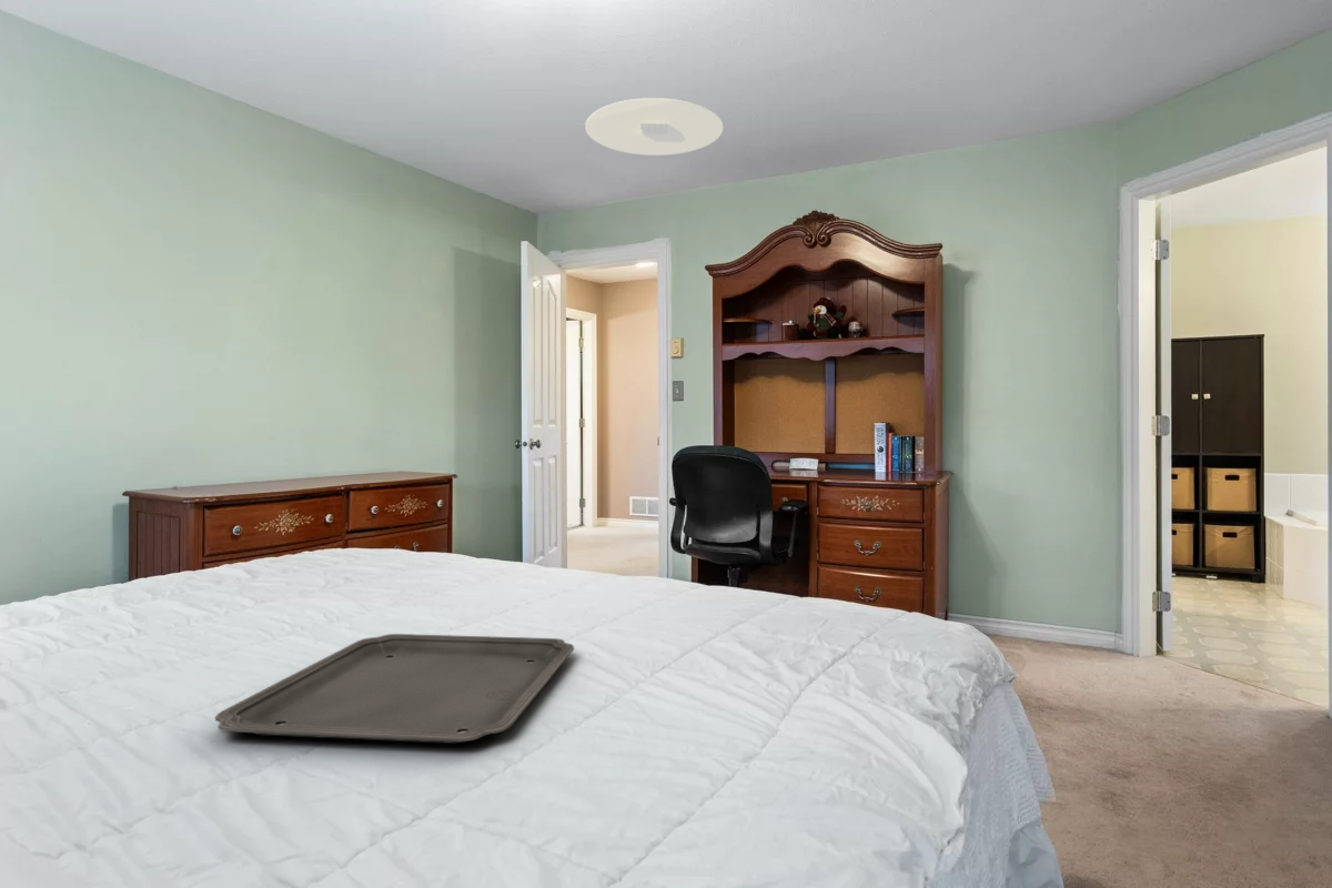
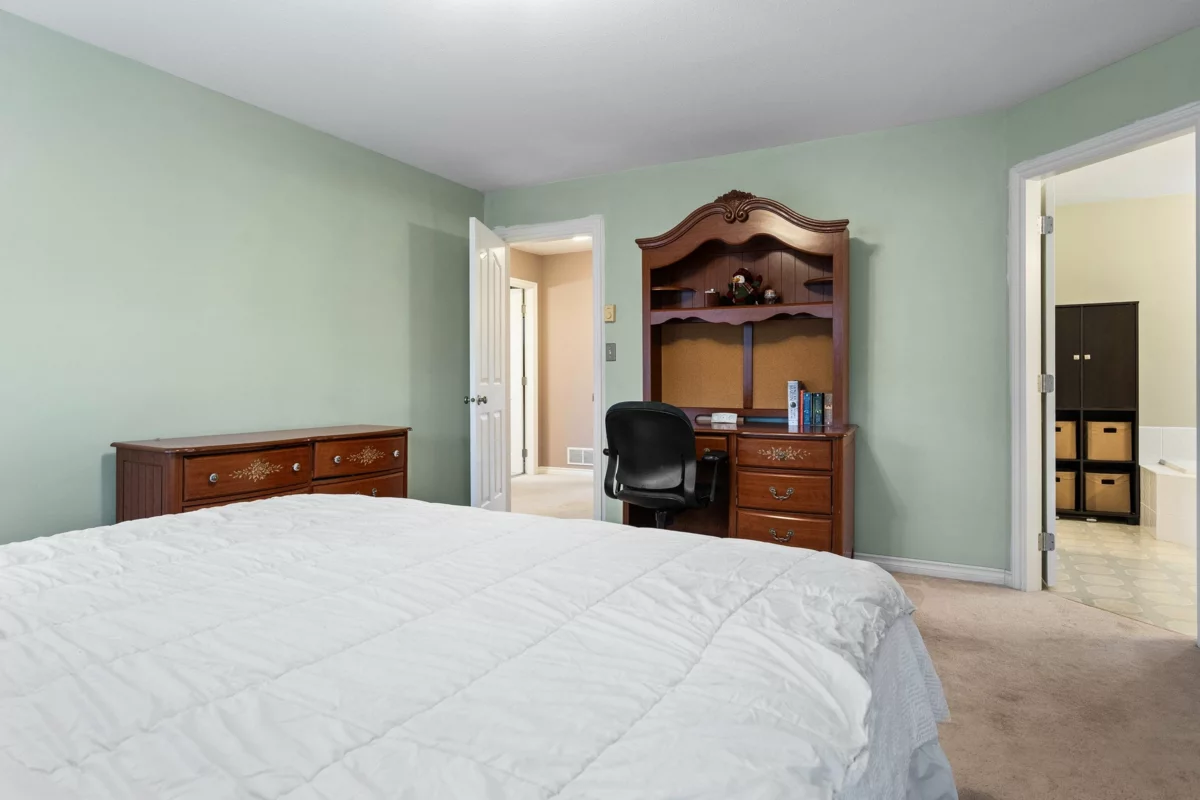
- tray [214,633,575,745]
- ceiling light [584,97,724,157]
